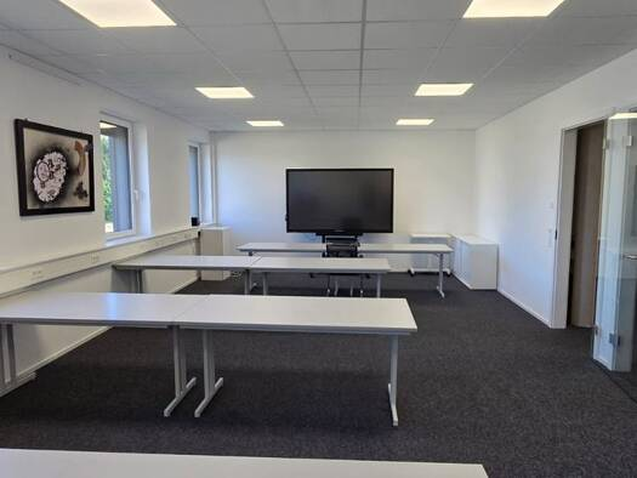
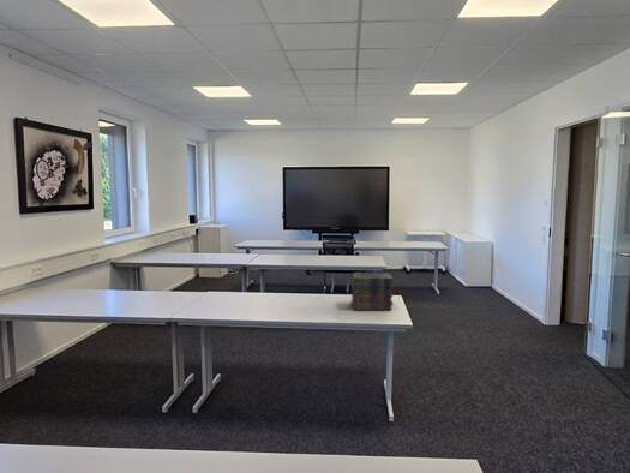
+ book stack [349,271,394,311]
